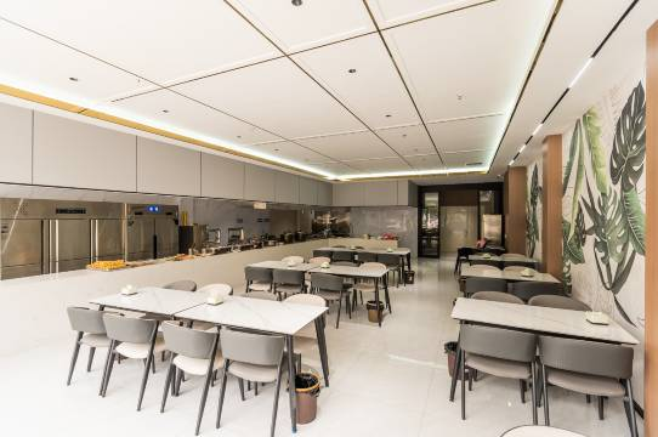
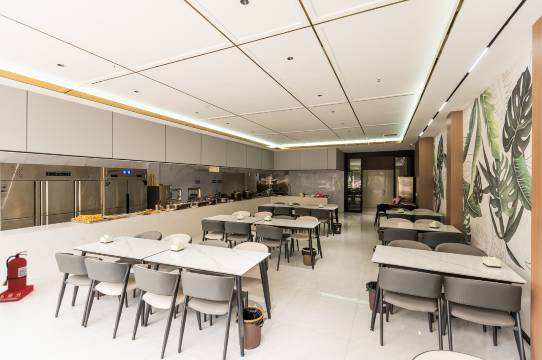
+ fire extinguisher [0,250,35,303]
